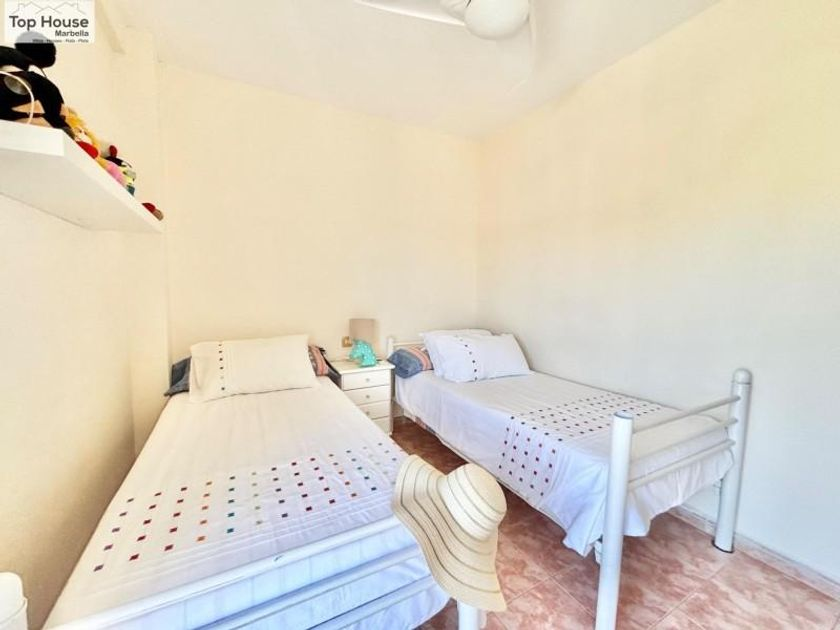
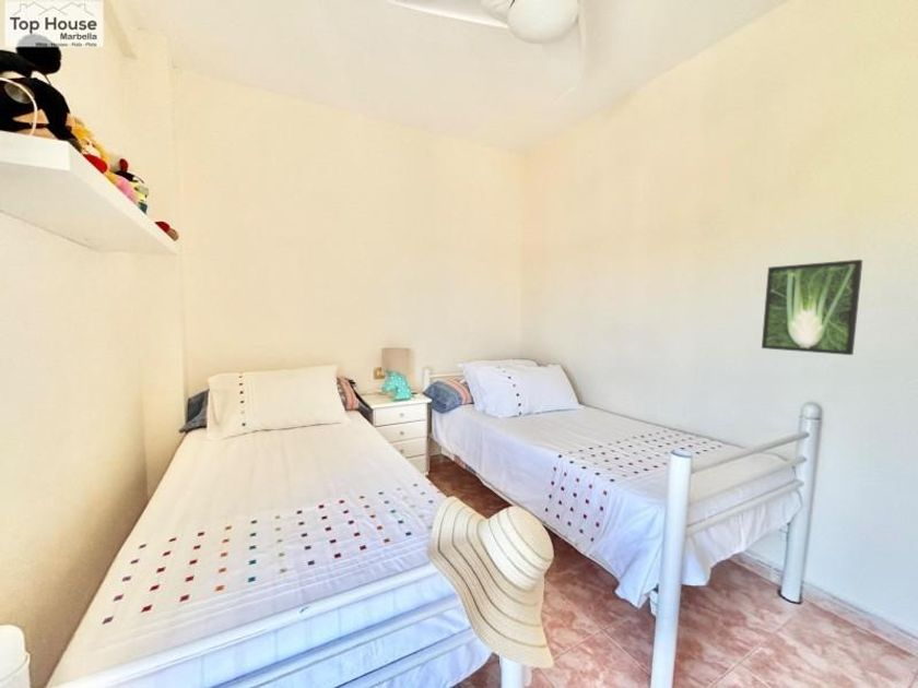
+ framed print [761,259,863,356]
